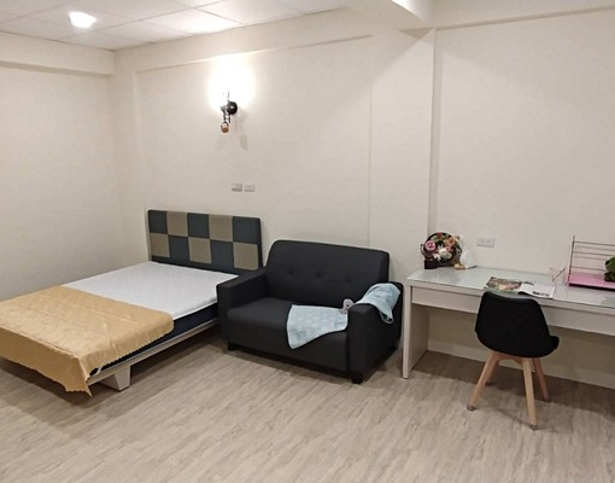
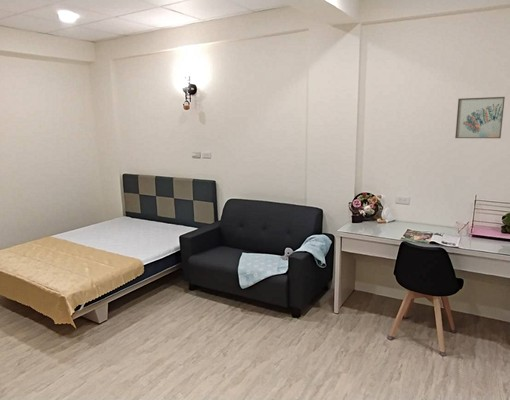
+ wall art [454,96,506,139]
